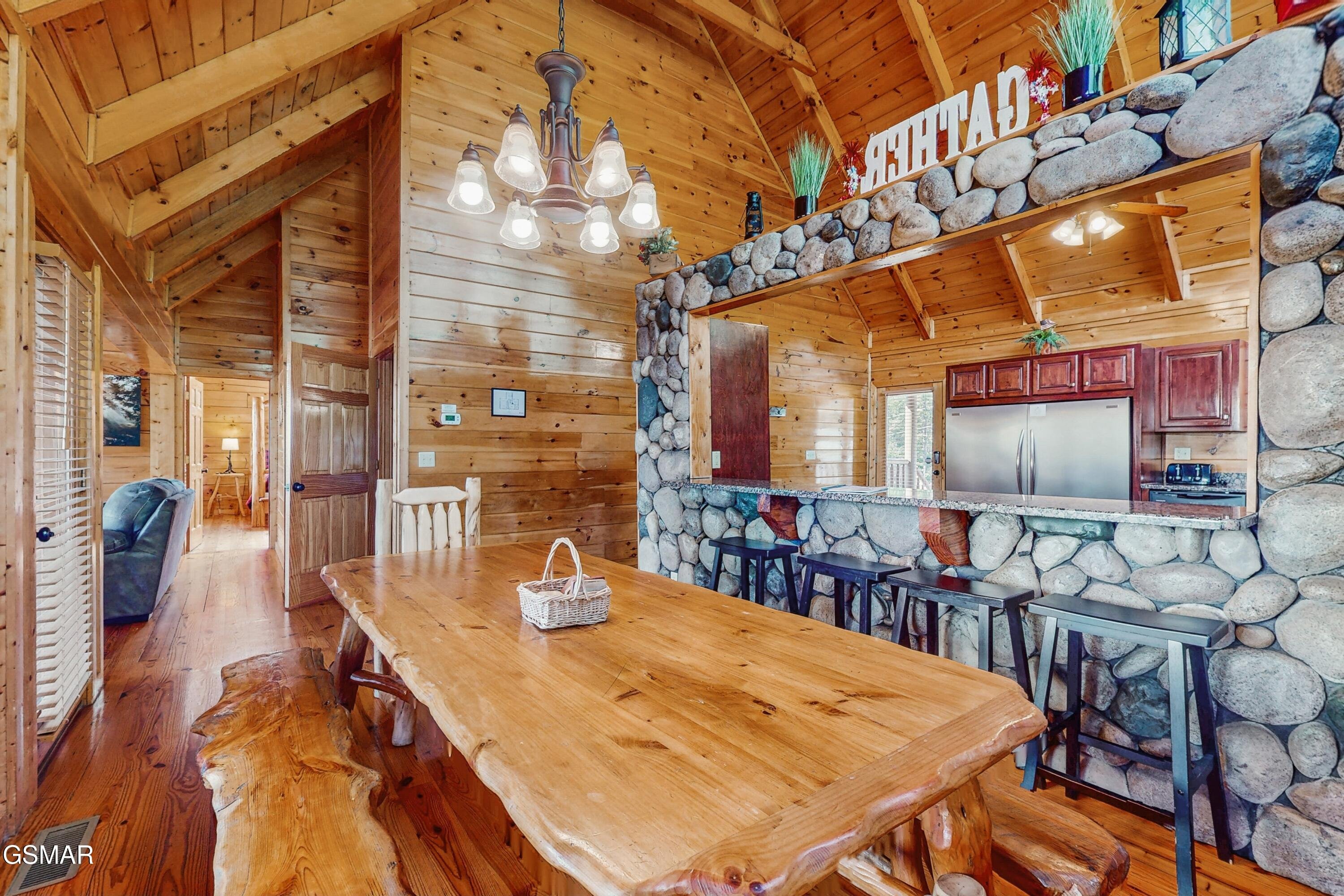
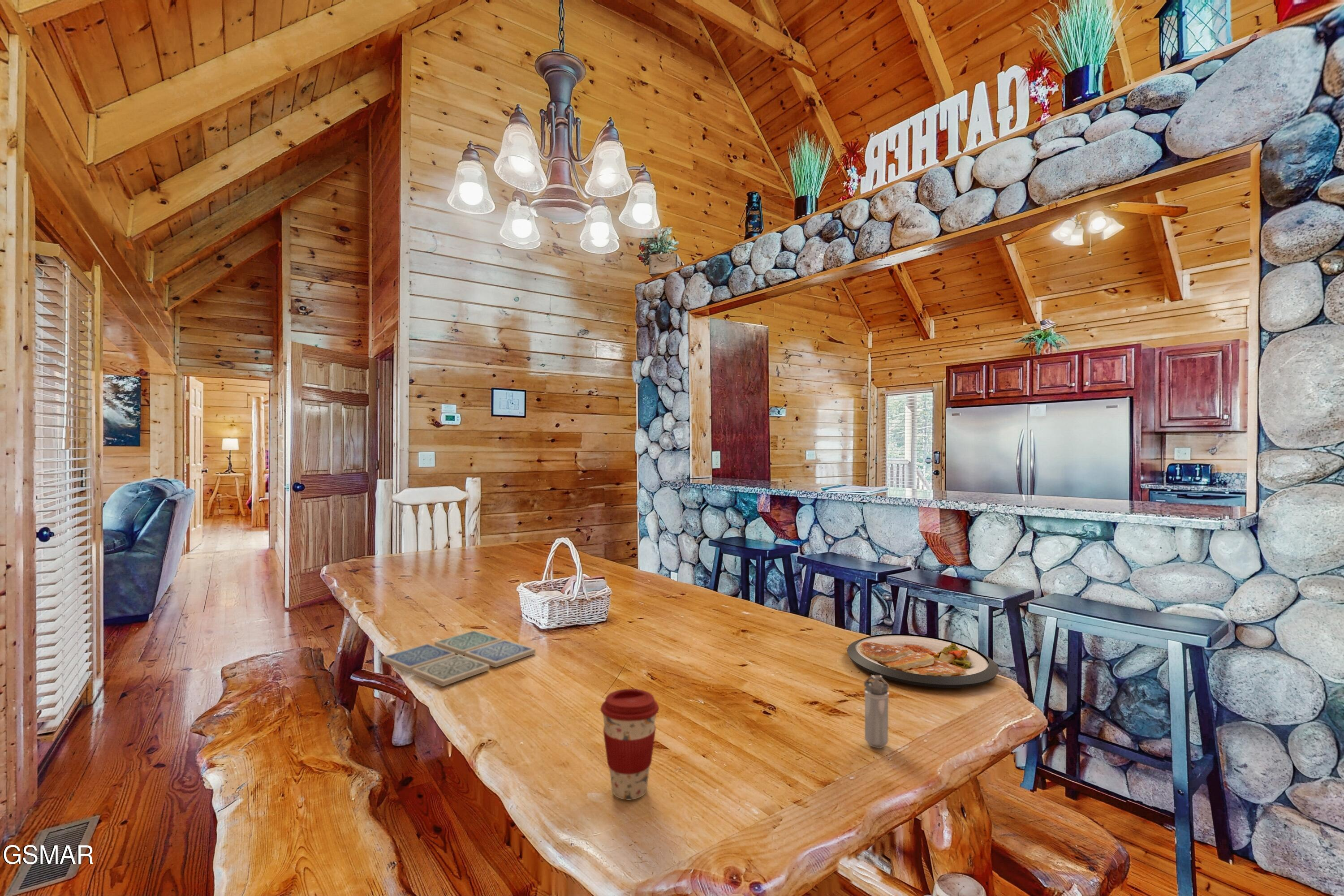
+ dish [847,633,999,688]
+ drink coaster [381,630,536,687]
+ coffee cup [600,689,659,801]
+ shaker [864,674,890,749]
